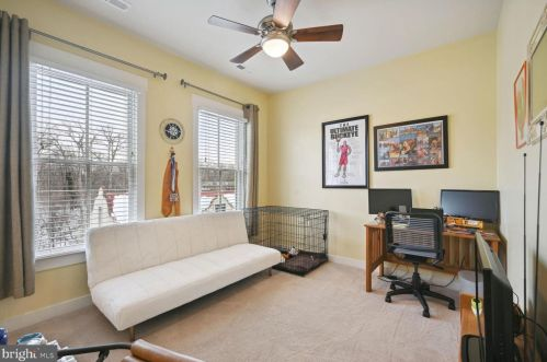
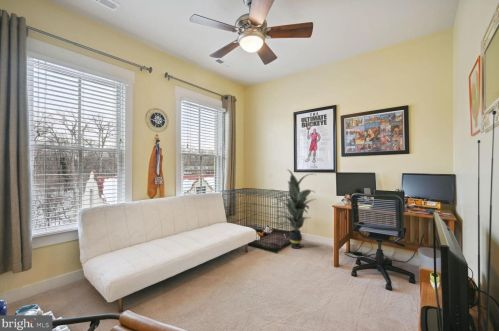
+ indoor plant [270,168,316,250]
